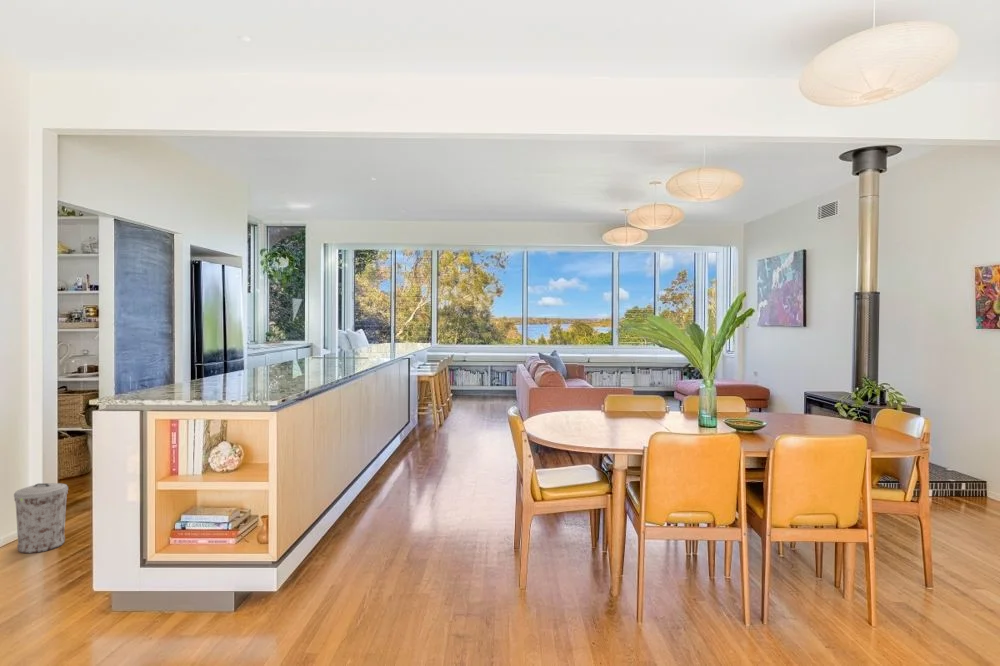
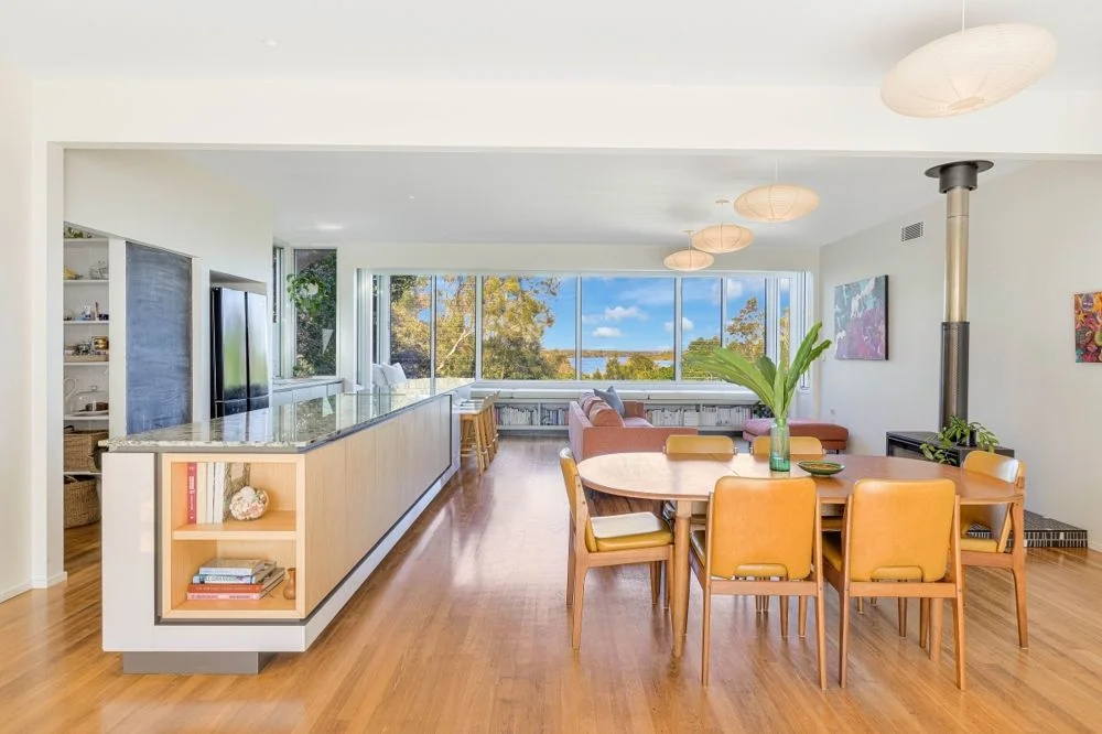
- trash can [13,482,69,554]
